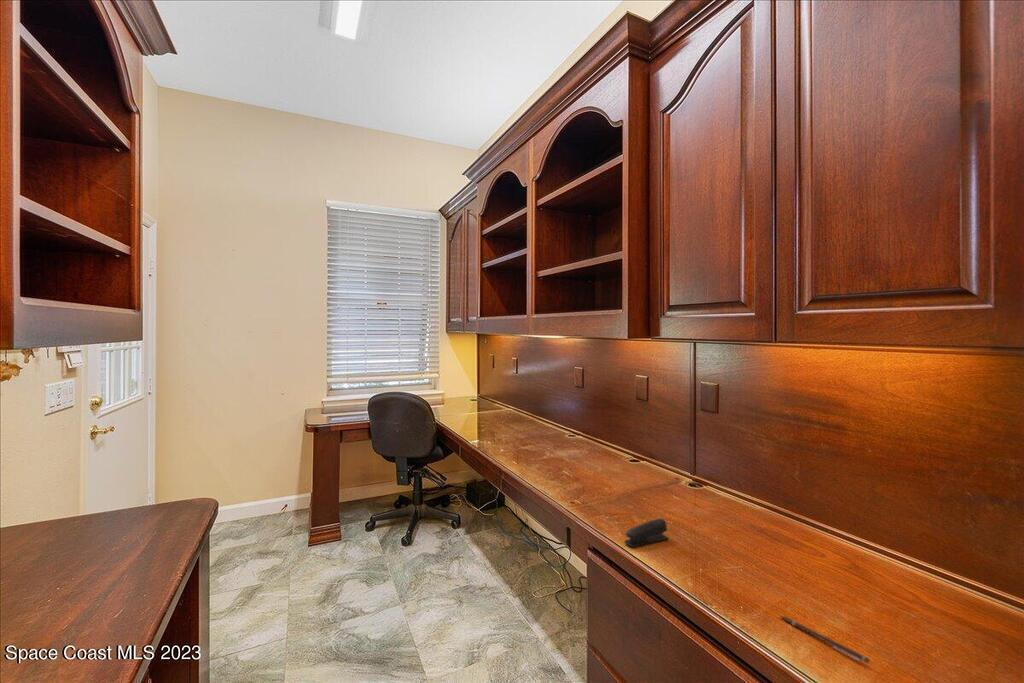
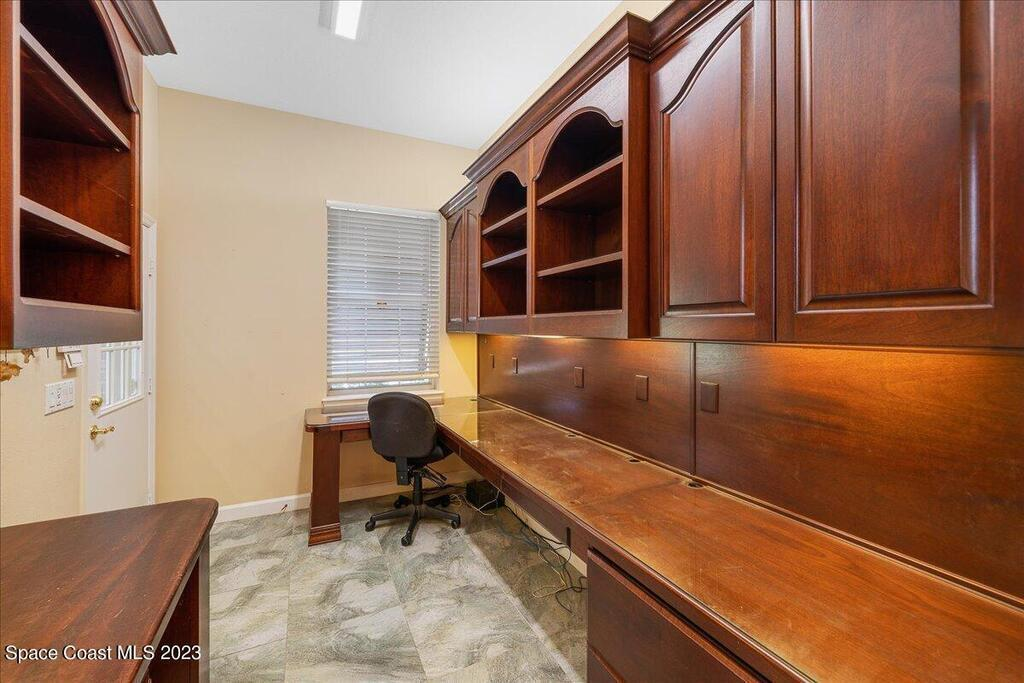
- pen [779,615,870,664]
- stapler [623,518,669,548]
